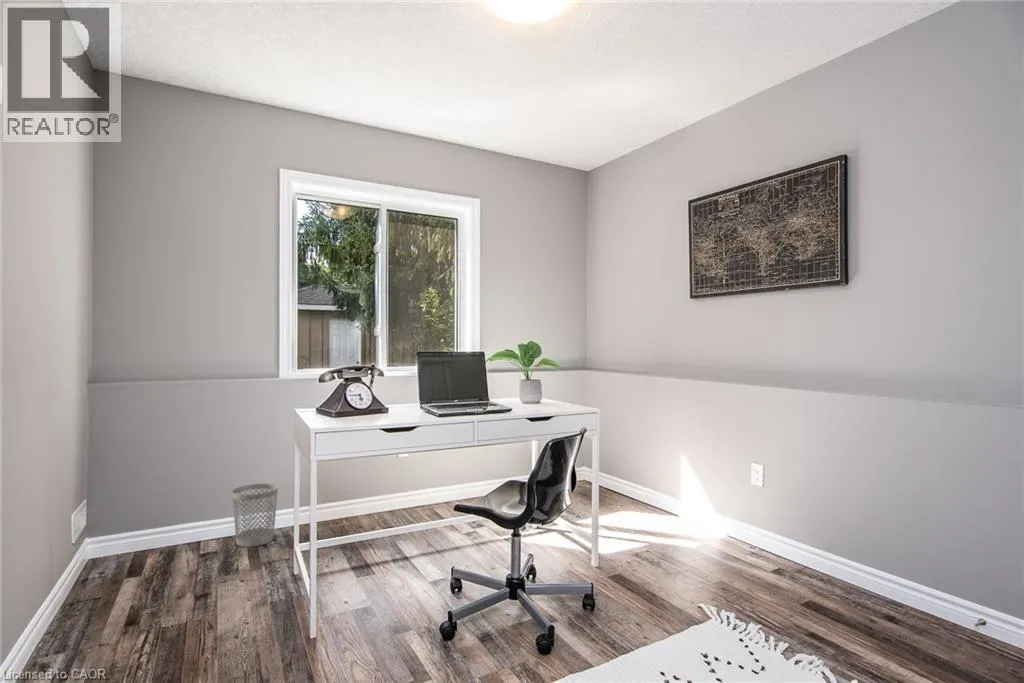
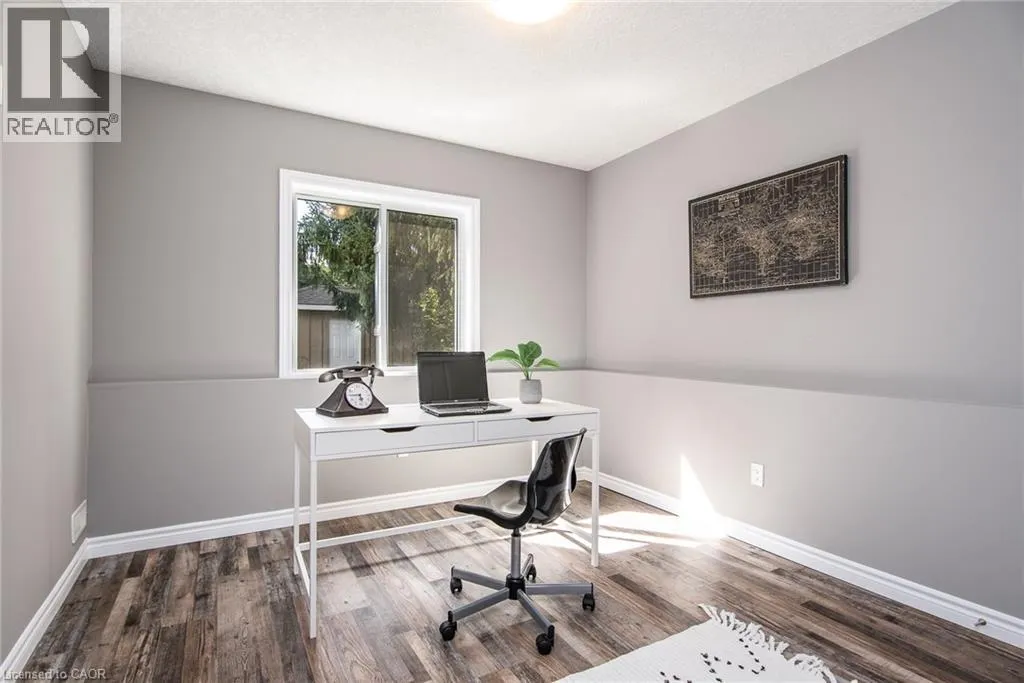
- wastebasket [231,483,279,548]
